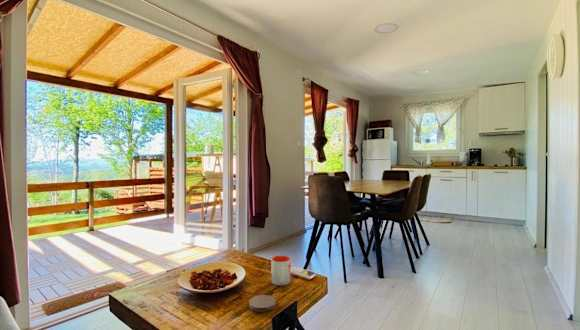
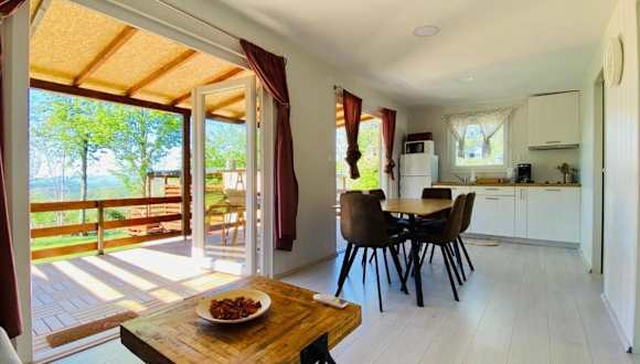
- mug [270,255,291,286]
- coaster [248,294,277,313]
